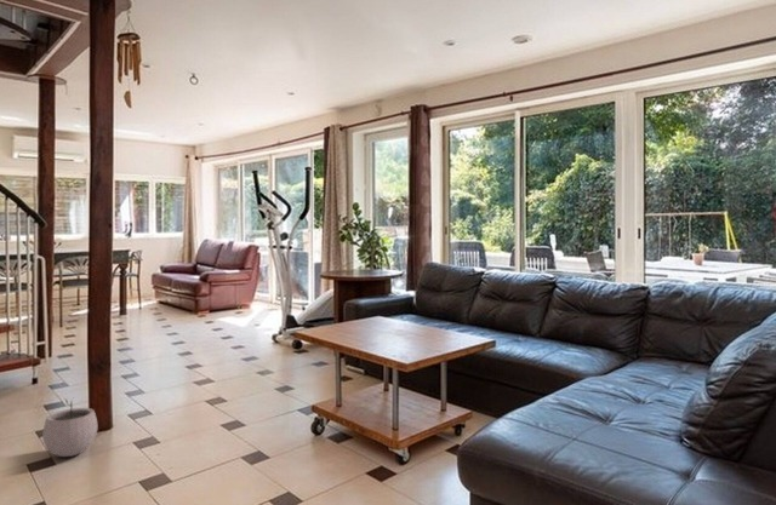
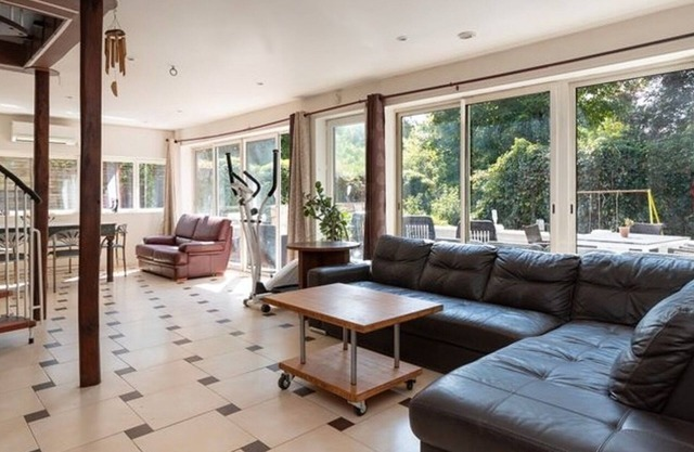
- plant pot [41,397,98,458]
